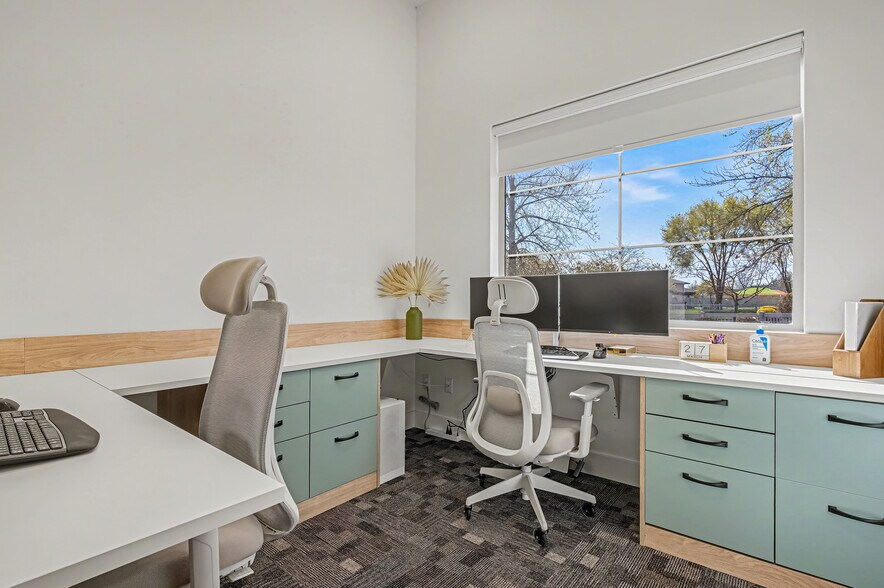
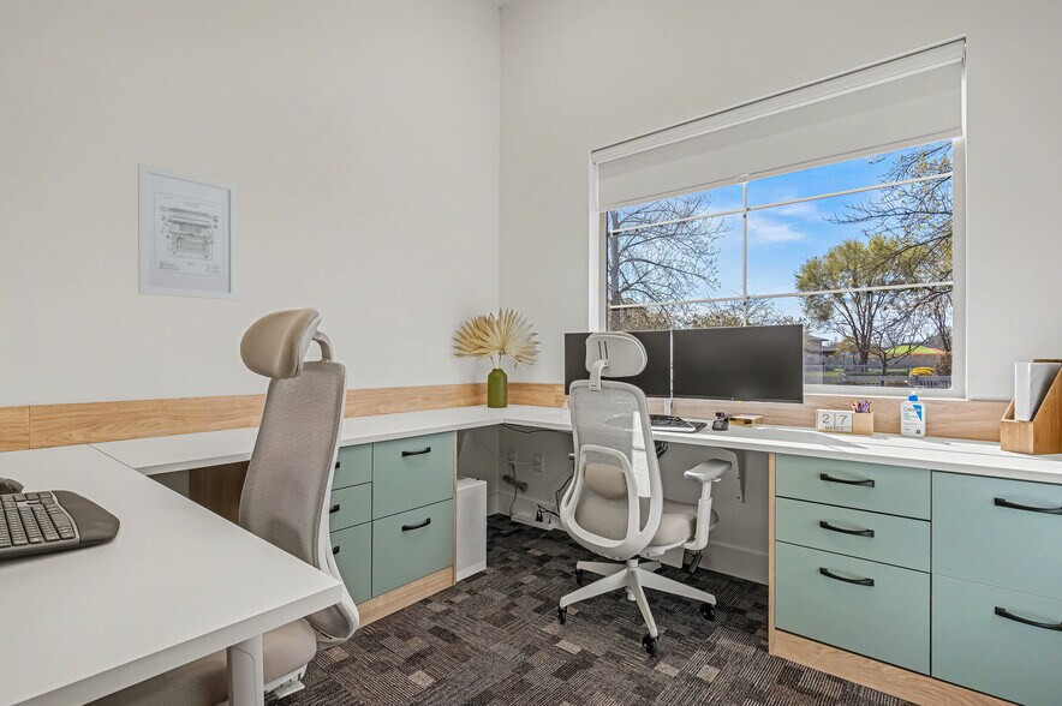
+ wall art [137,162,239,301]
